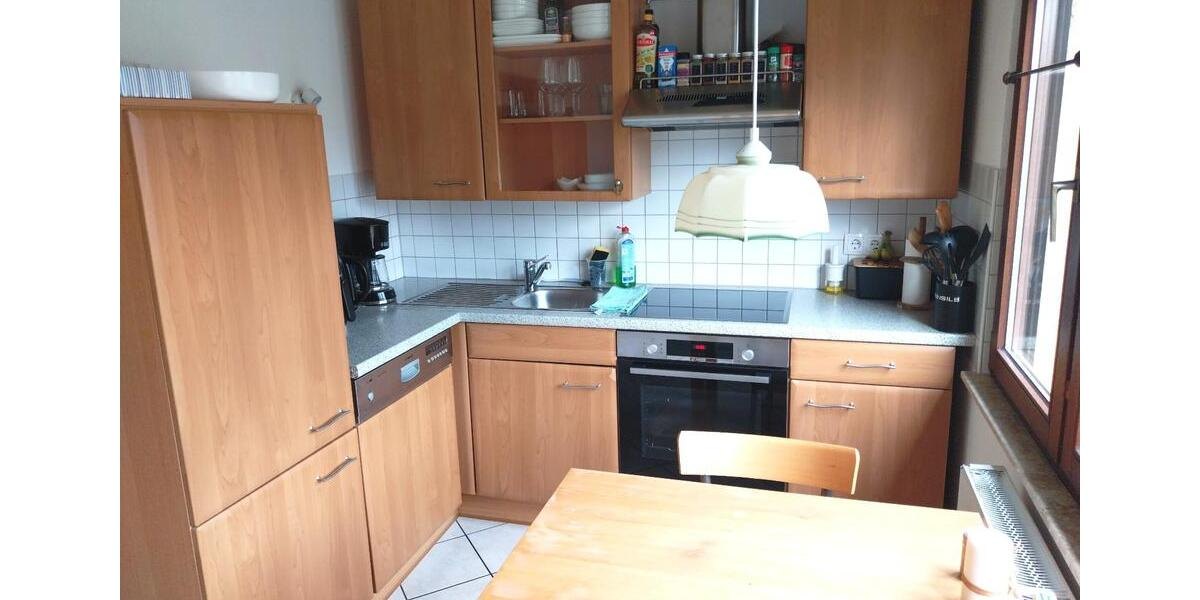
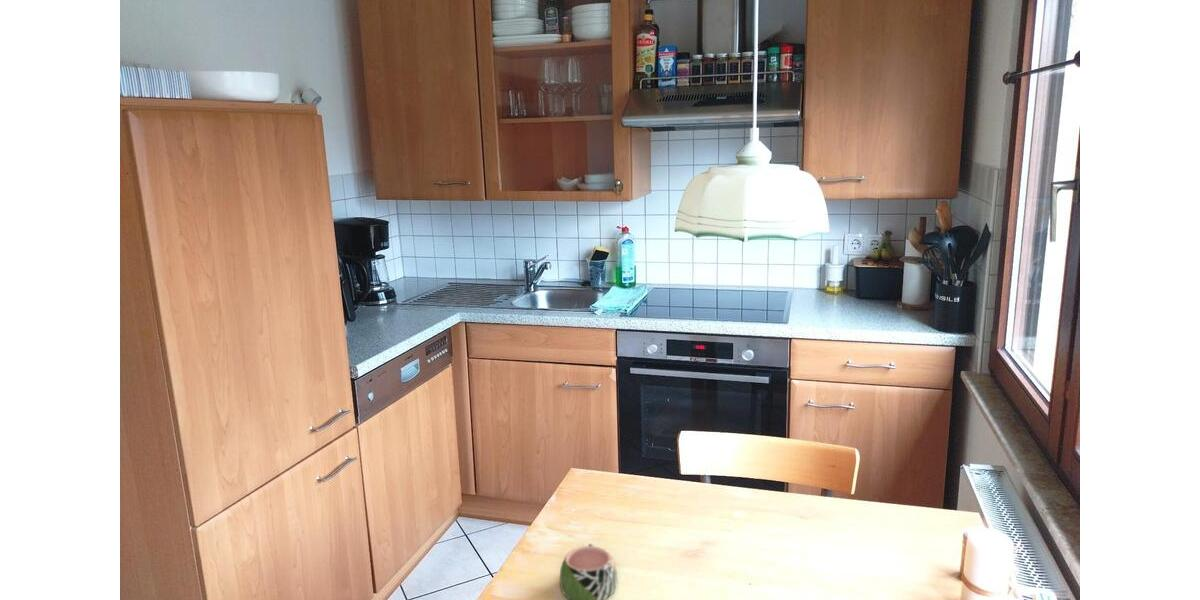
+ mug [559,543,619,600]
